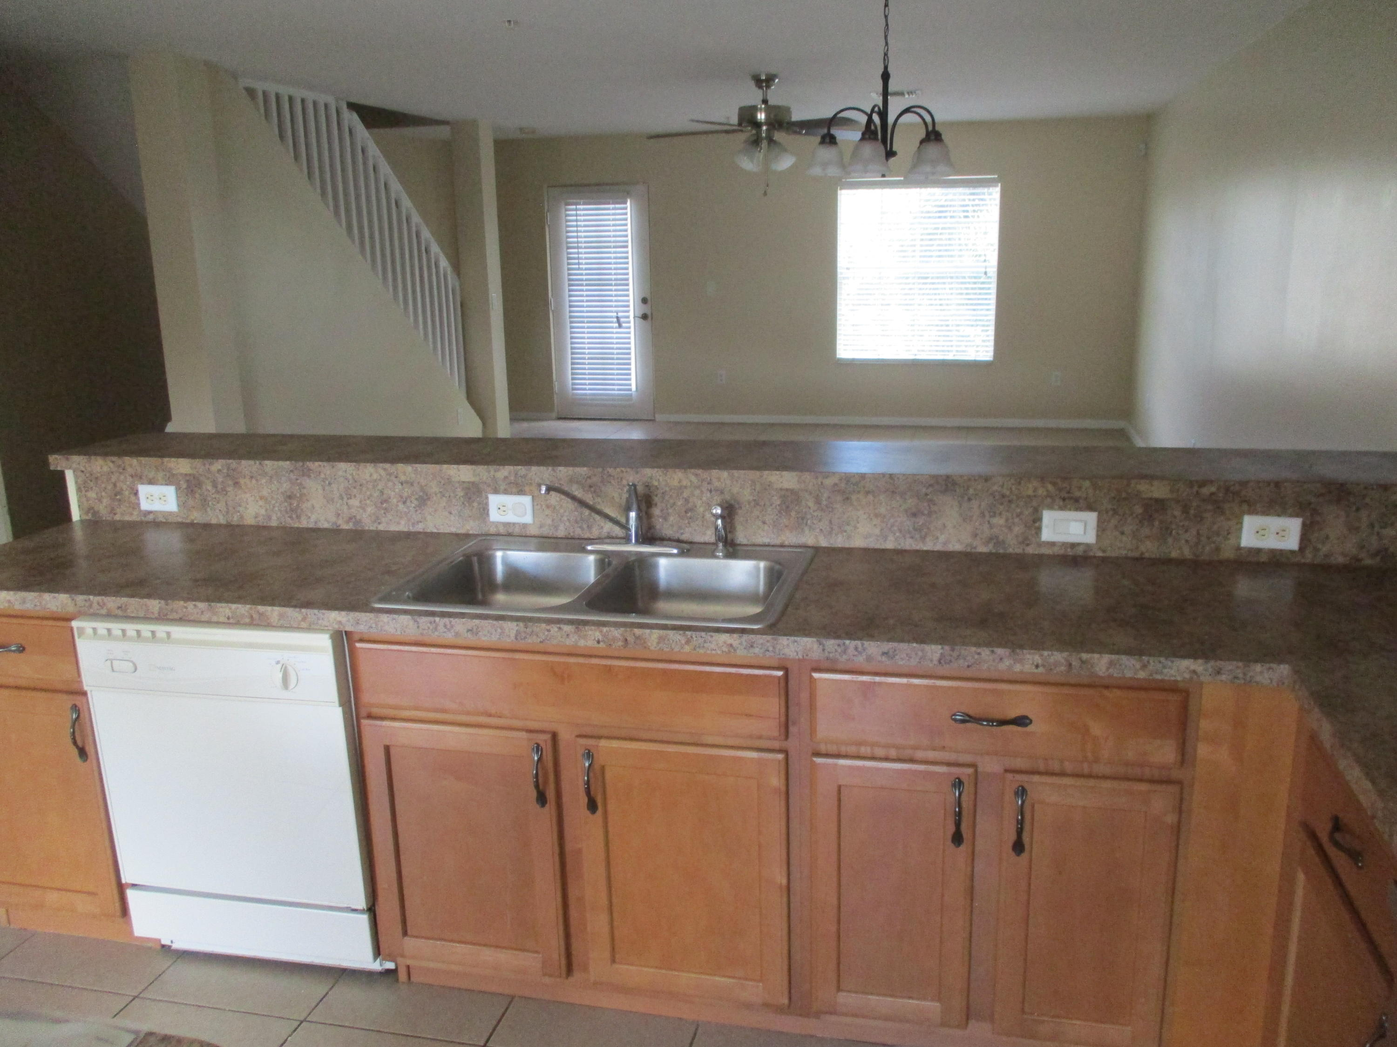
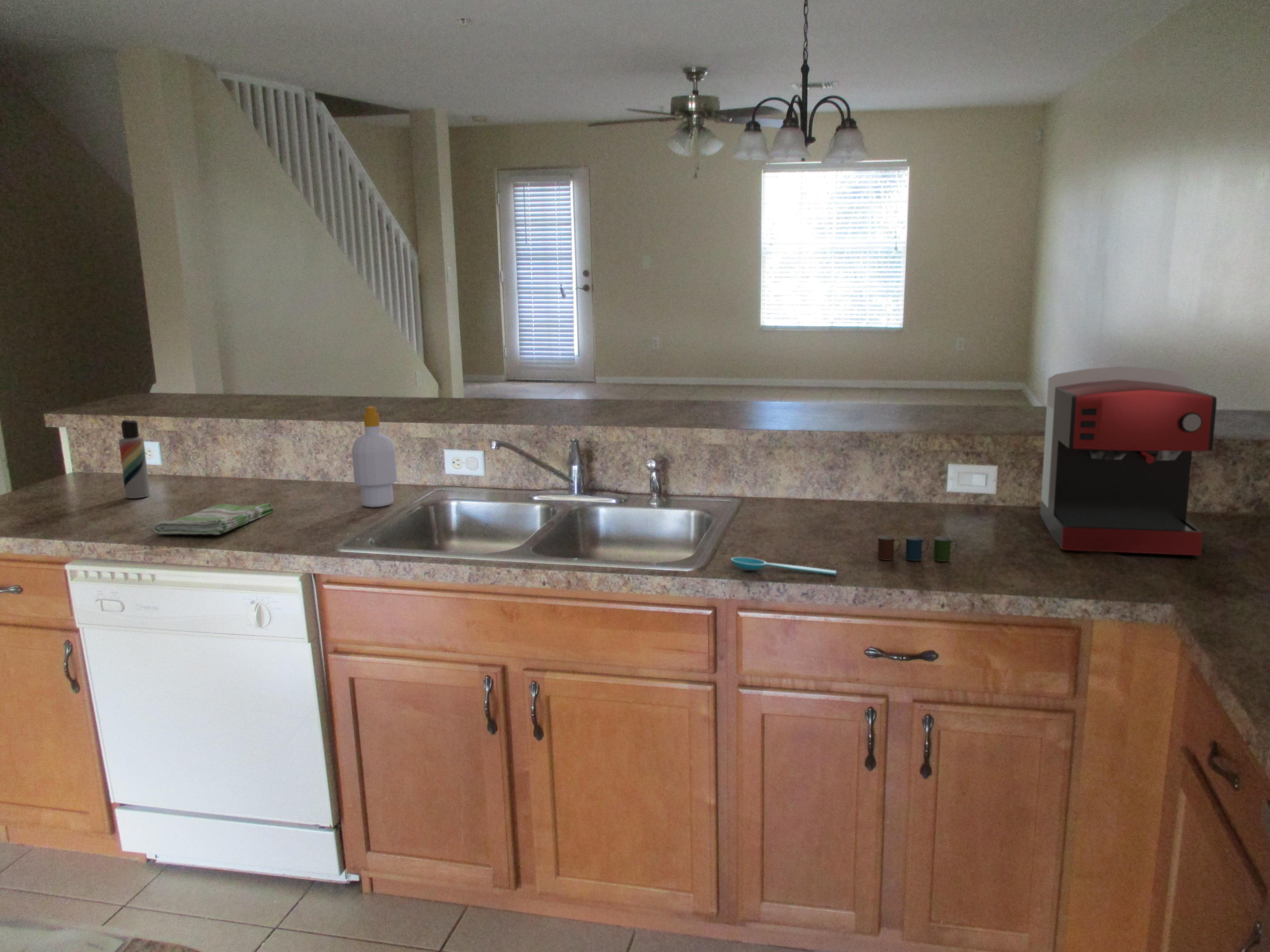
+ dish towel [152,503,274,535]
+ cup [877,535,958,562]
+ coffee maker [1040,366,1217,556]
+ soap bottle [351,406,398,508]
+ spoon [731,557,837,575]
+ lotion bottle [119,419,150,499]
